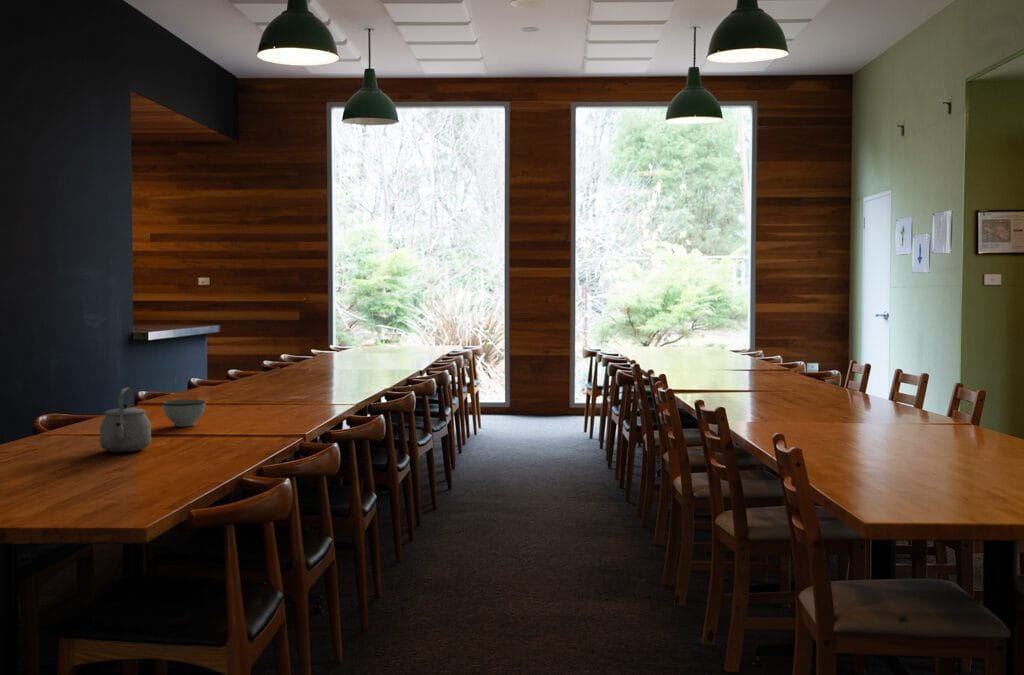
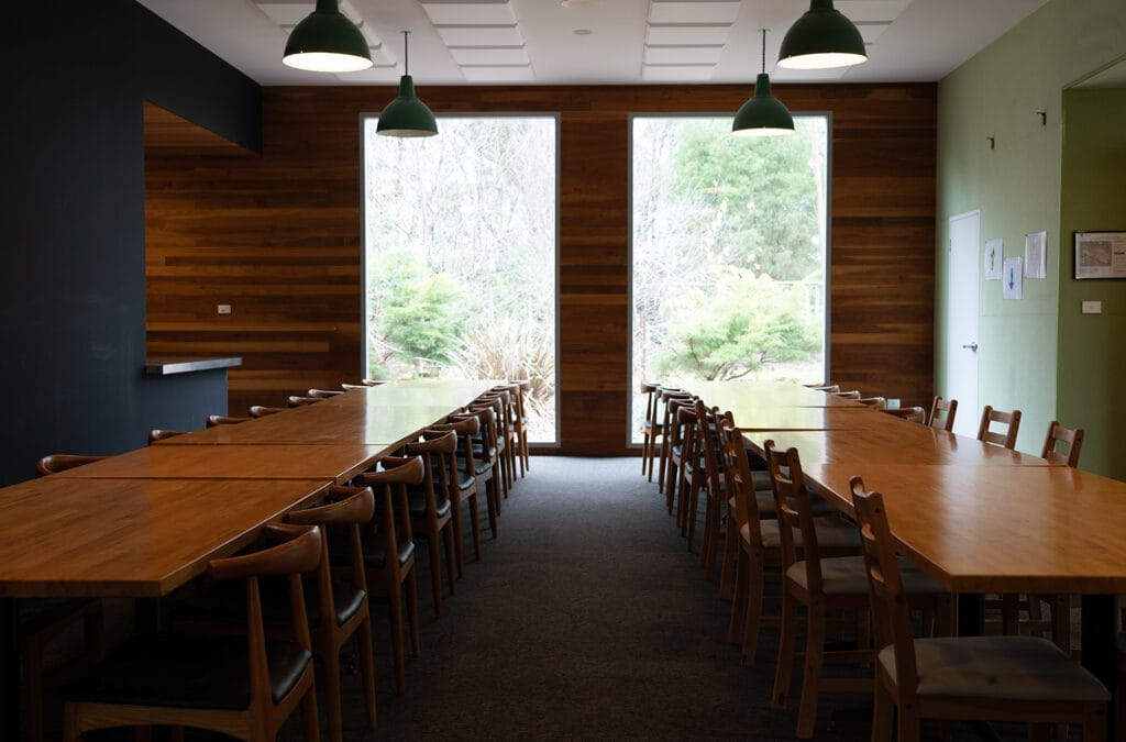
- tea kettle [99,387,152,453]
- bowl [161,399,207,427]
